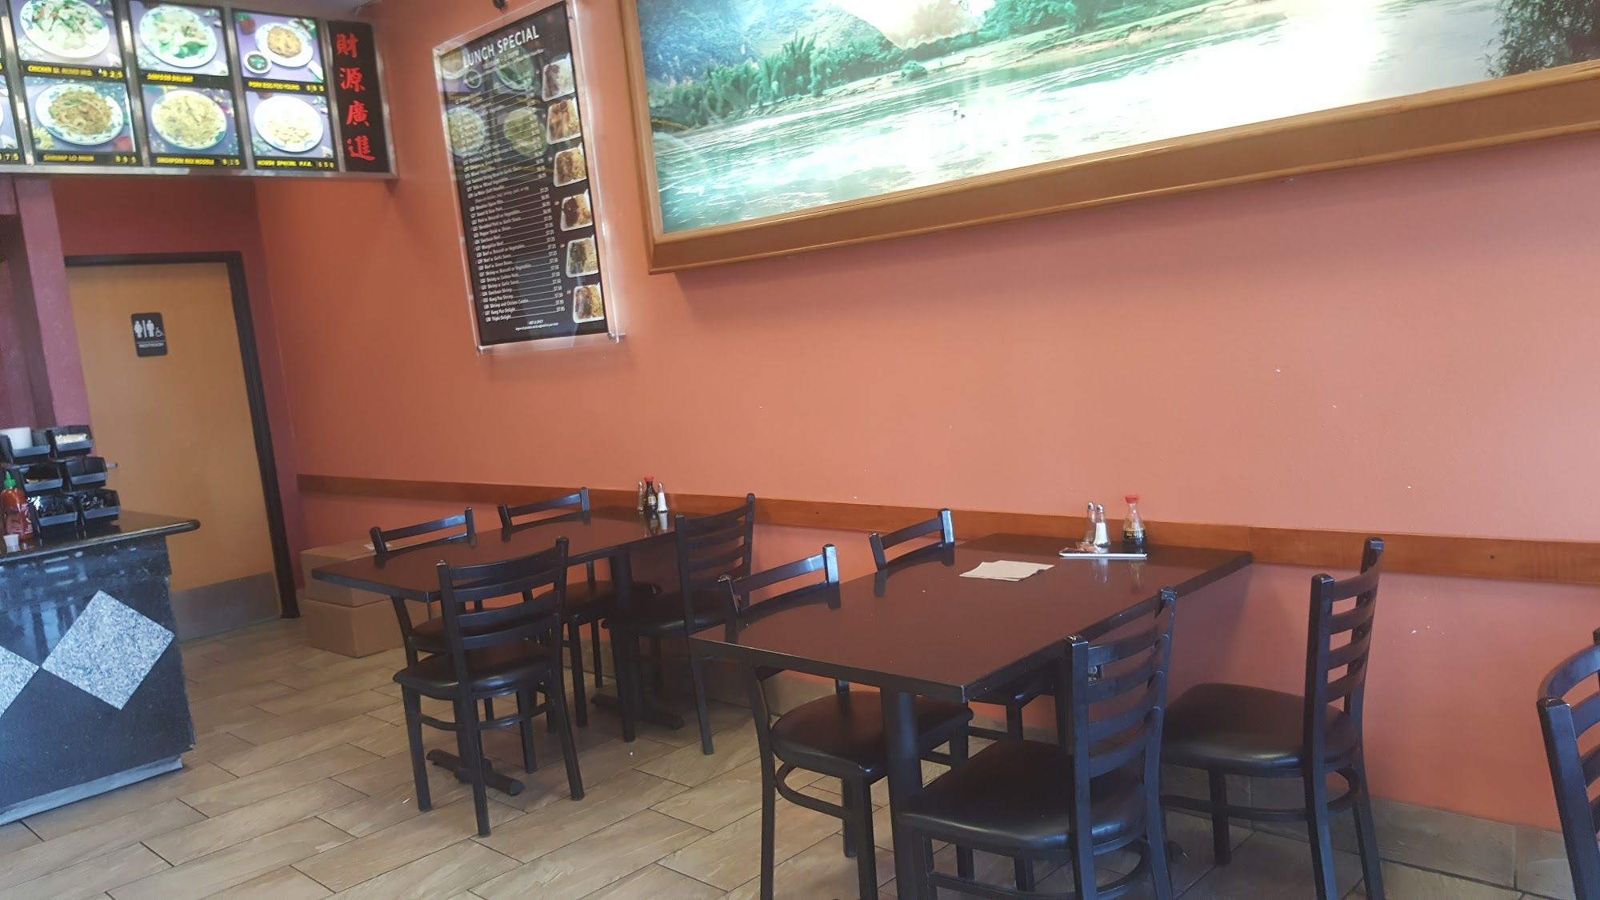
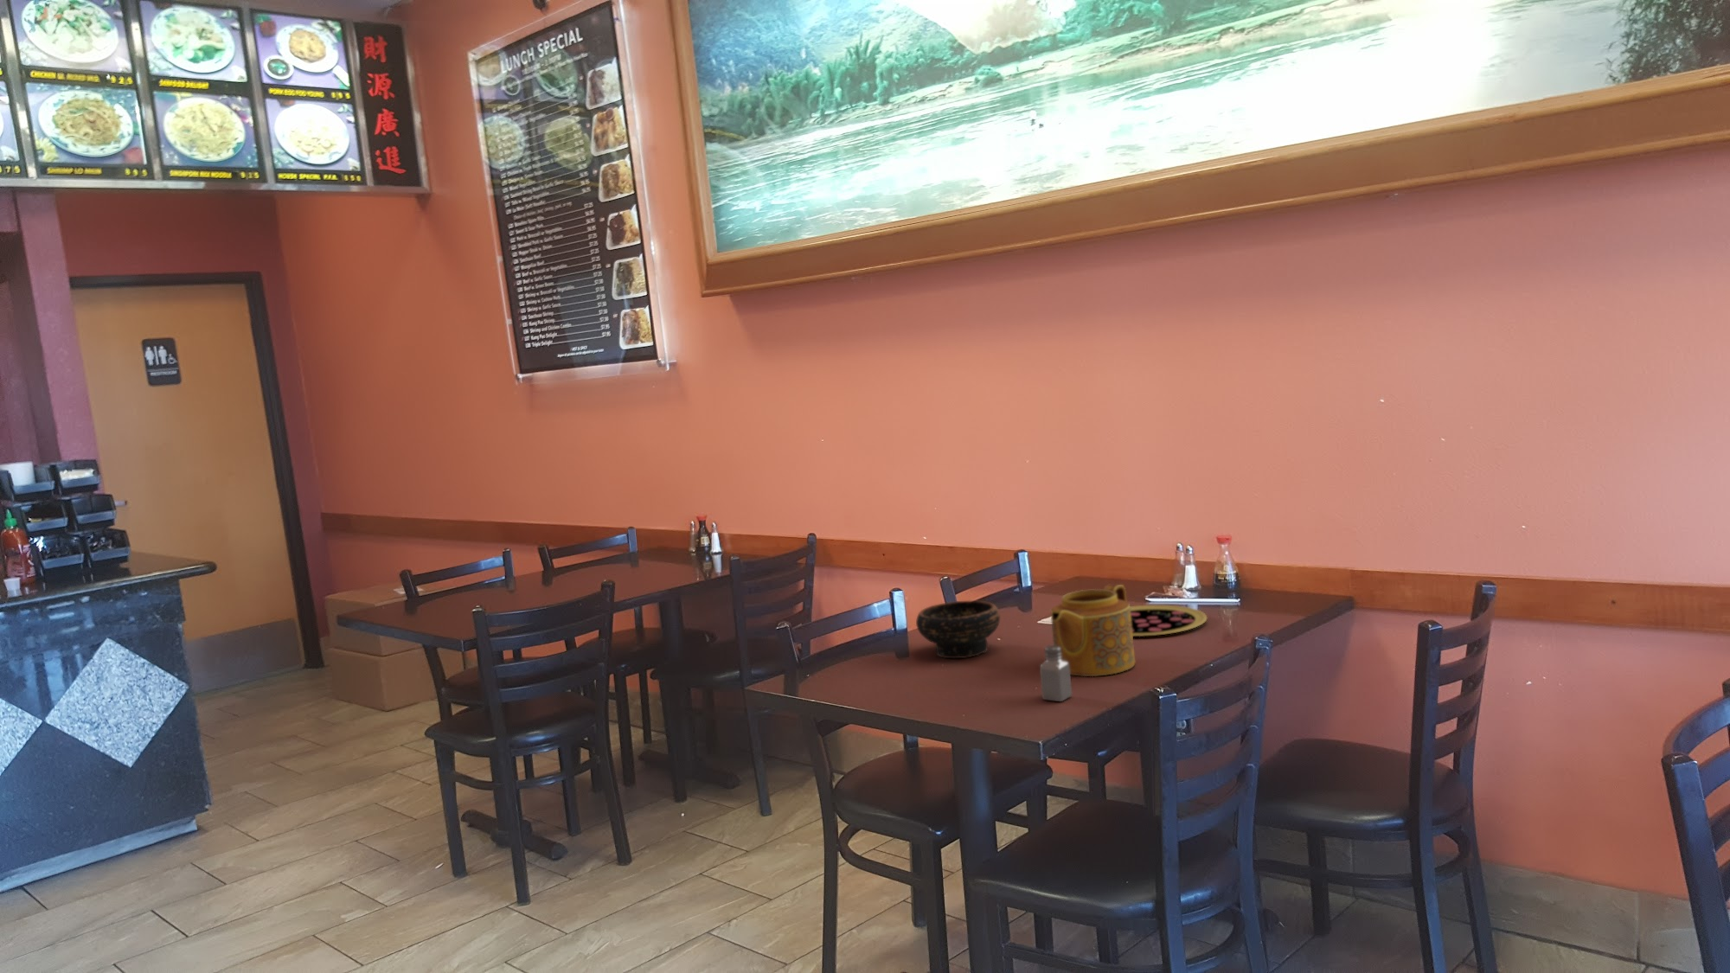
+ bowl [915,600,1002,659]
+ teapot [1050,583,1136,677]
+ saltshaker [1038,644,1073,702]
+ pizza [1130,605,1207,638]
